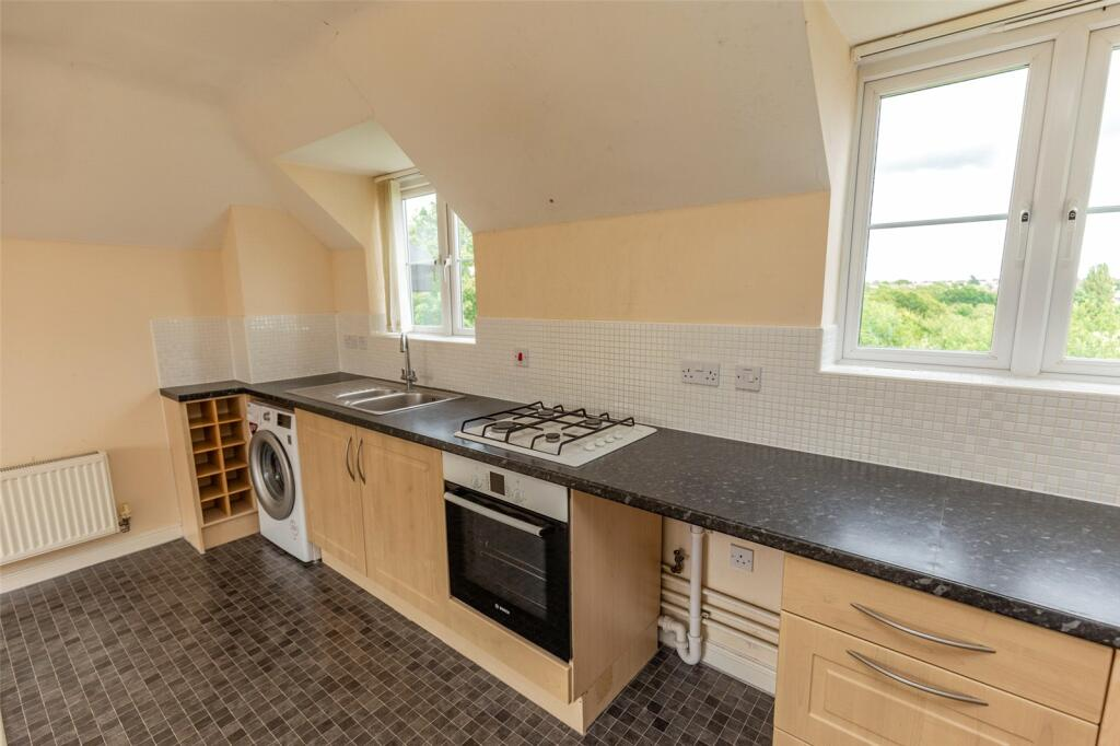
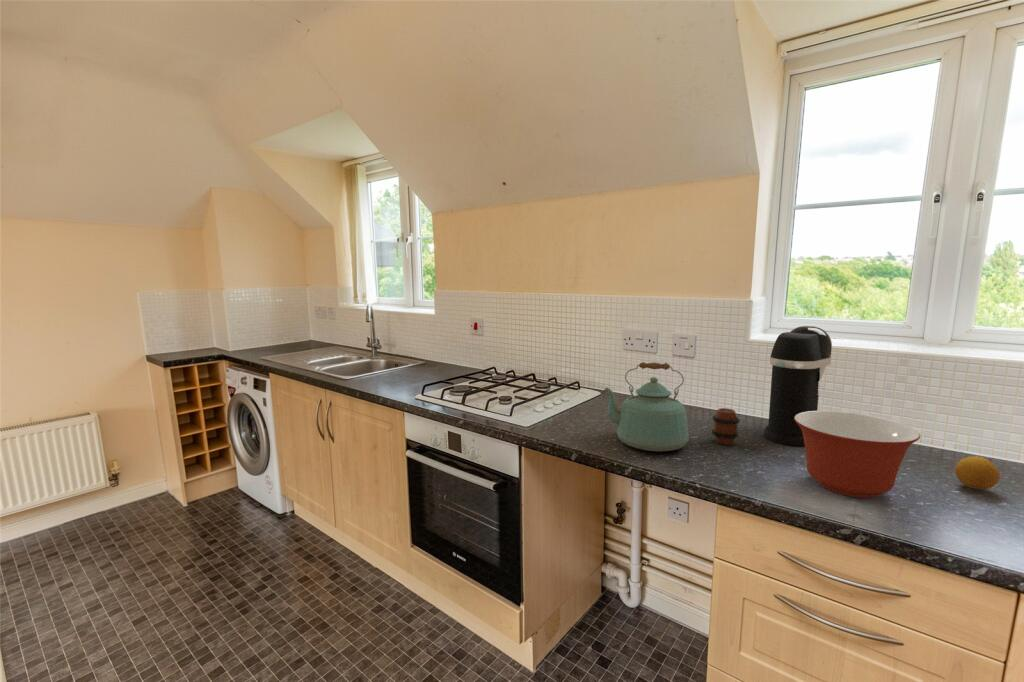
+ fruit [954,455,1001,491]
+ kettle [603,361,690,453]
+ mixing bowl [794,410,921,499]
+ coffee maker [763,325,833,446]
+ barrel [711,407,740,446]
